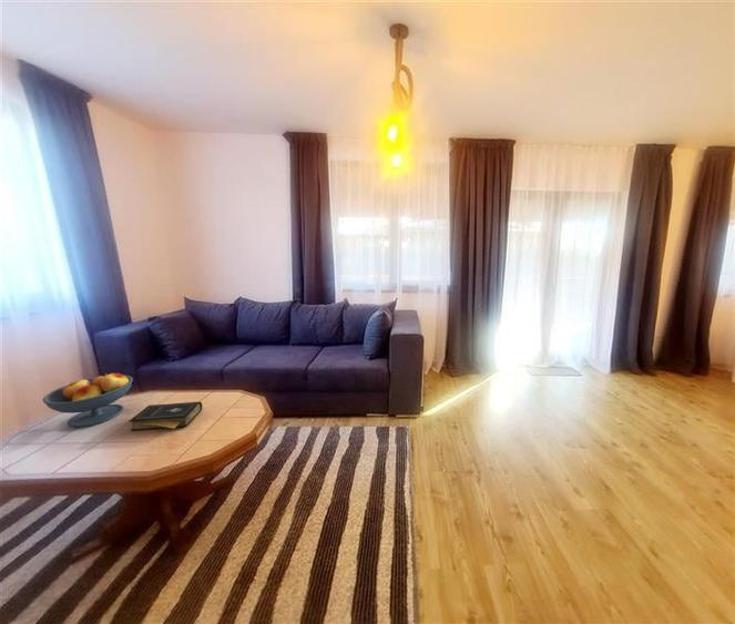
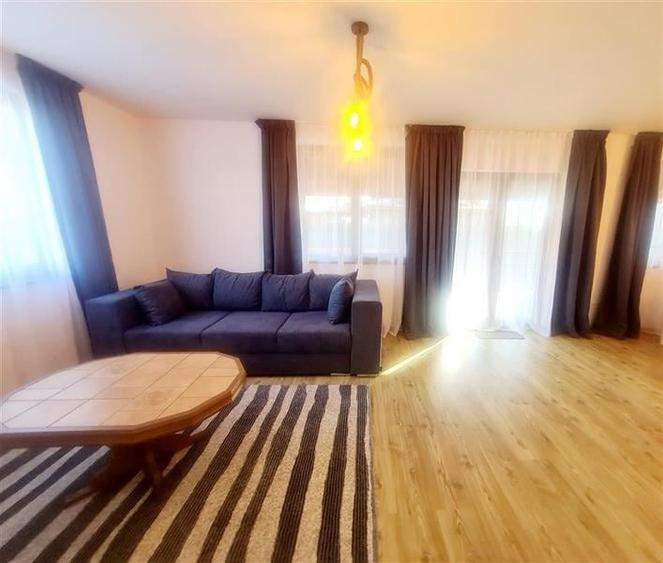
- book [127,400,203,432]
- fruit bowl [41,372,134,429]
